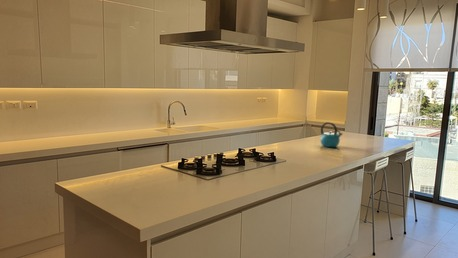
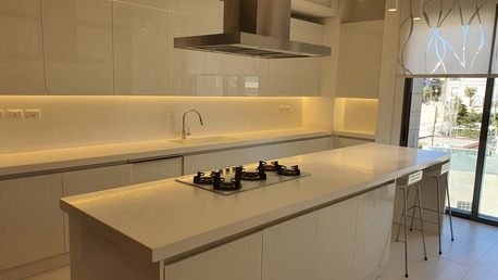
- kettle [319,121,343,148]
